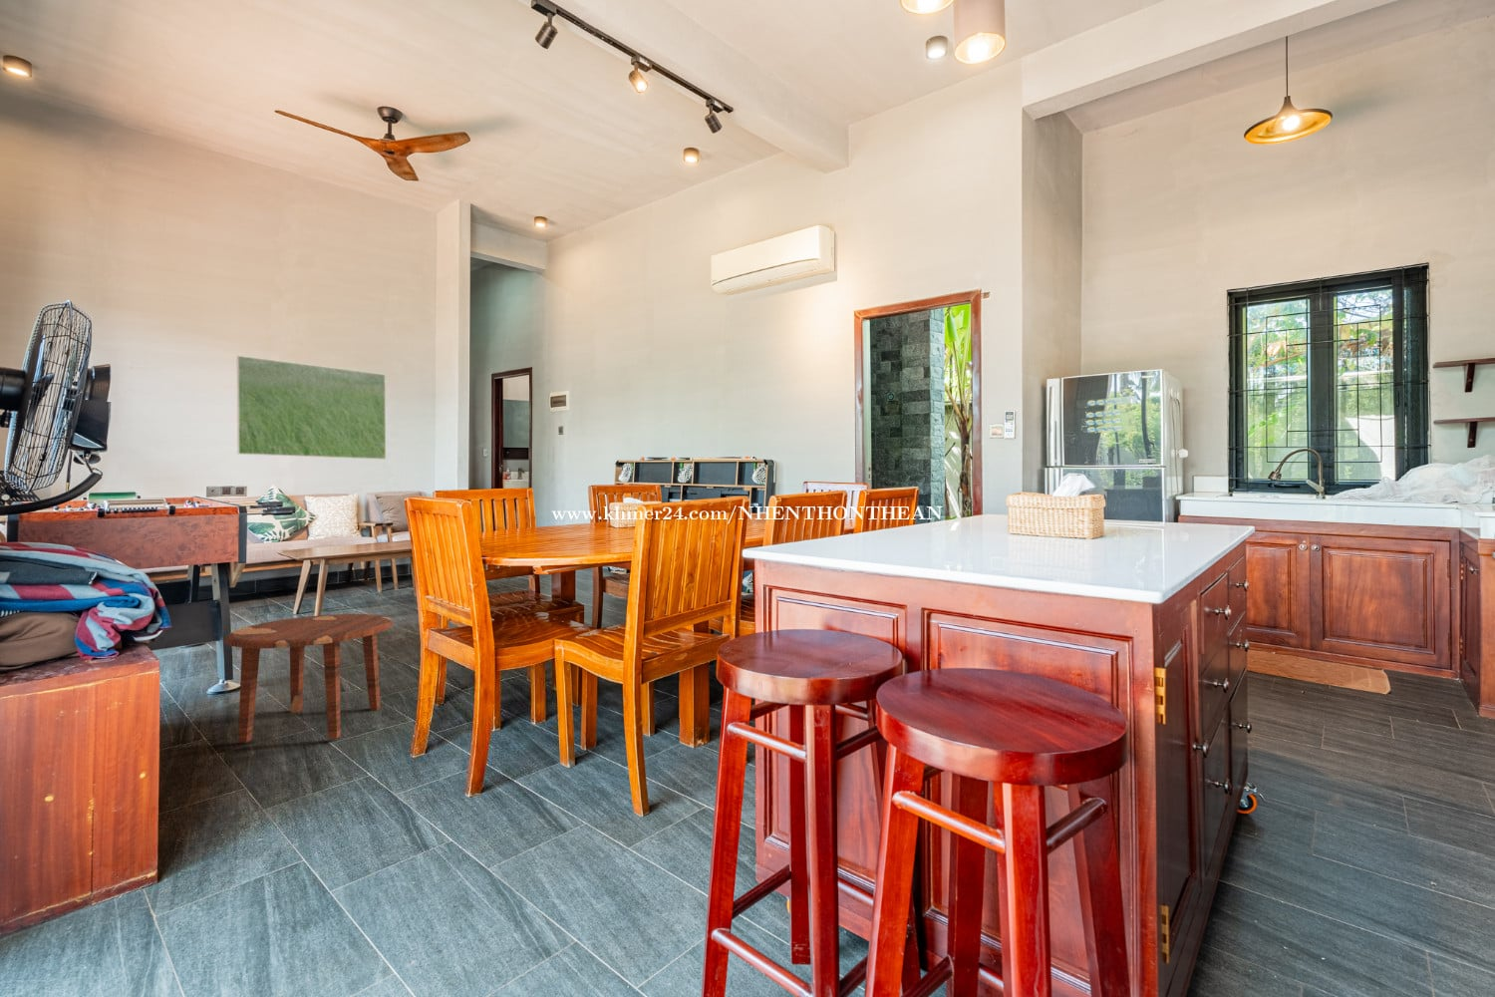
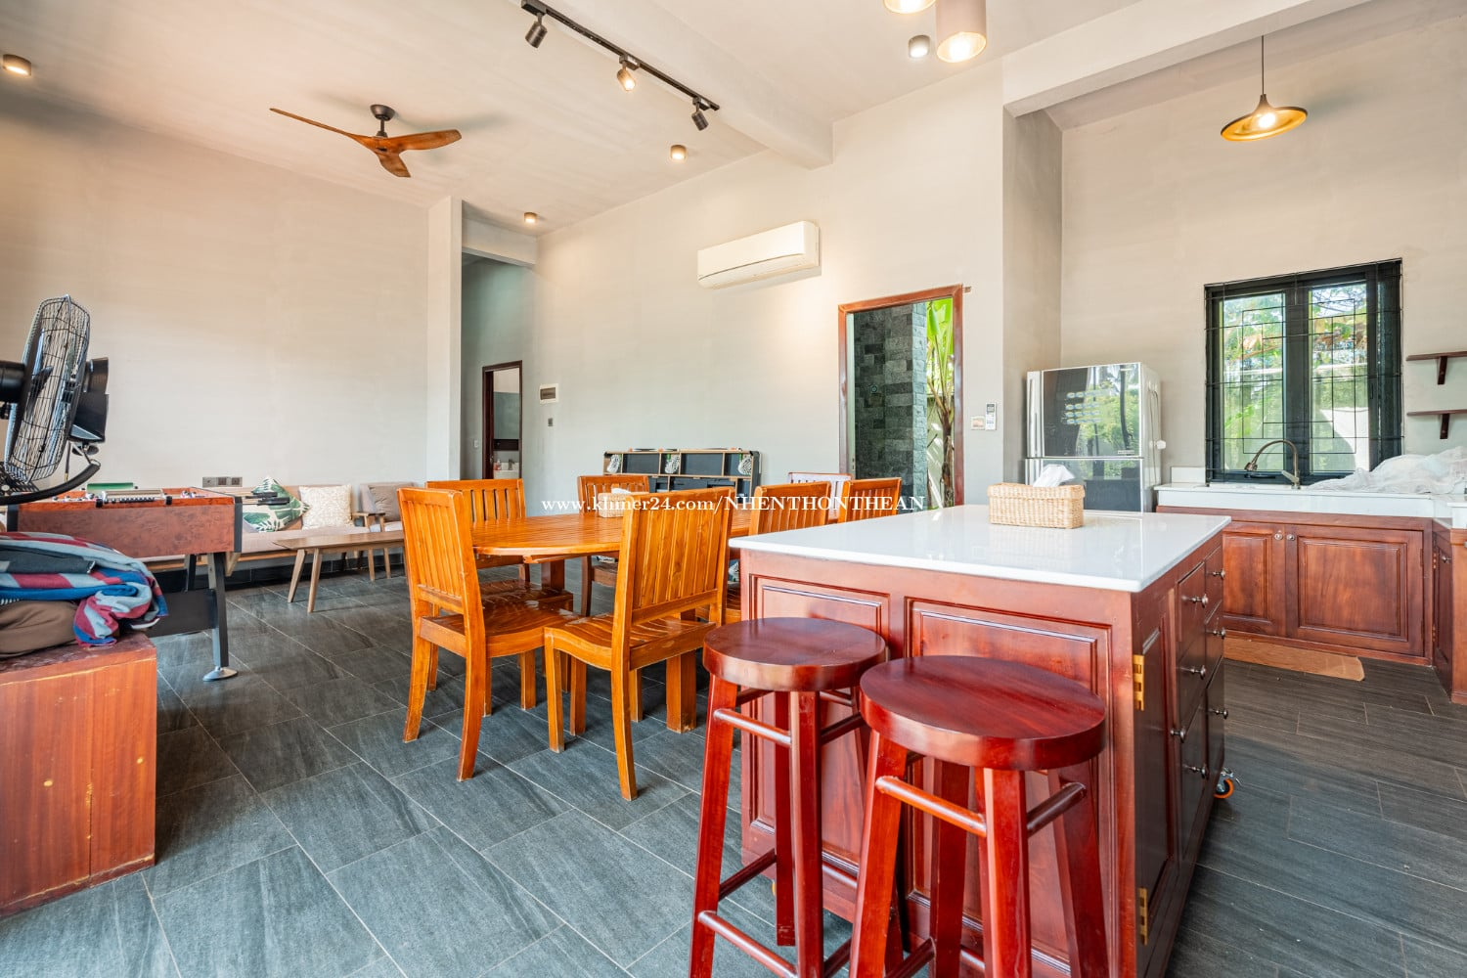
- side table [224,613,394,743]
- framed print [236,355,387,461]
